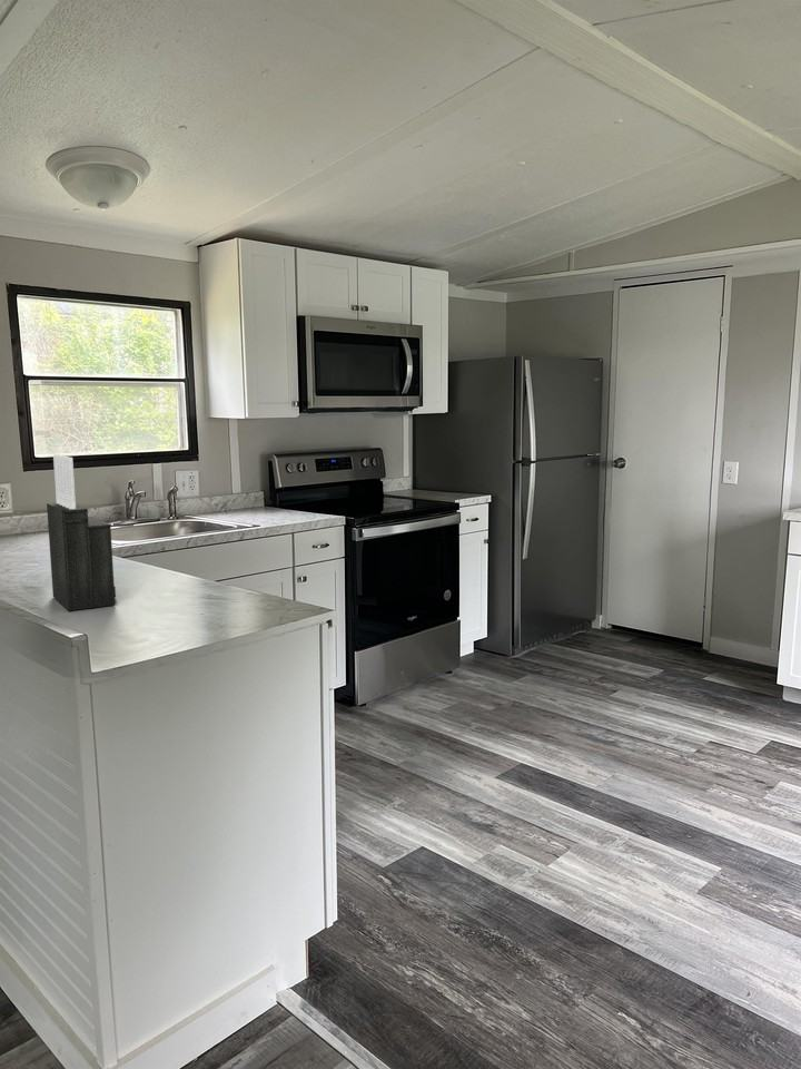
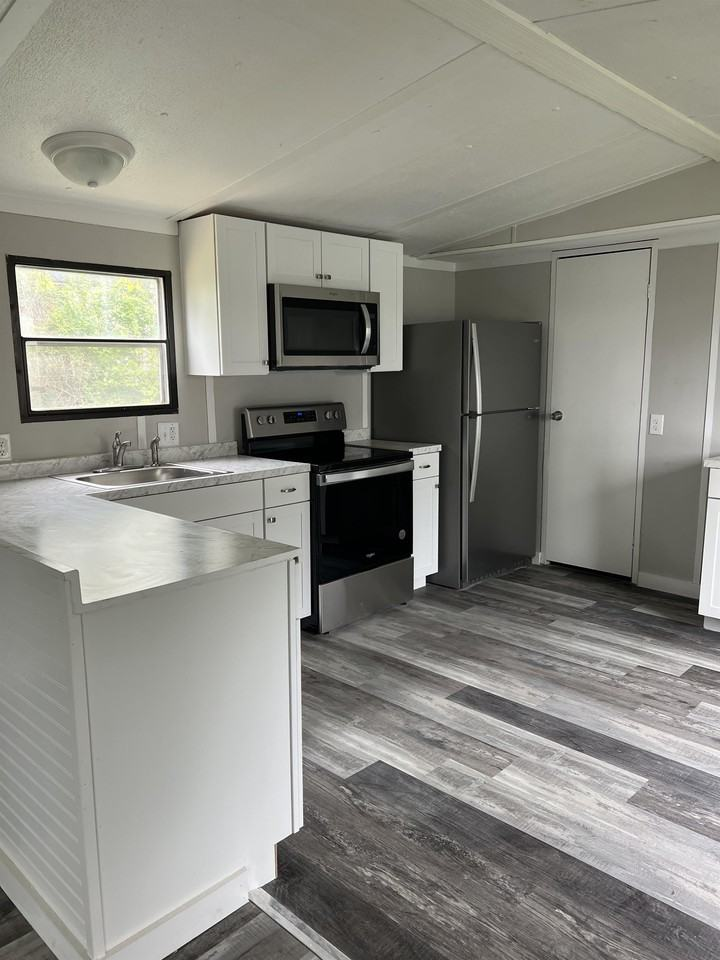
- knife block [46,453,117,612]
